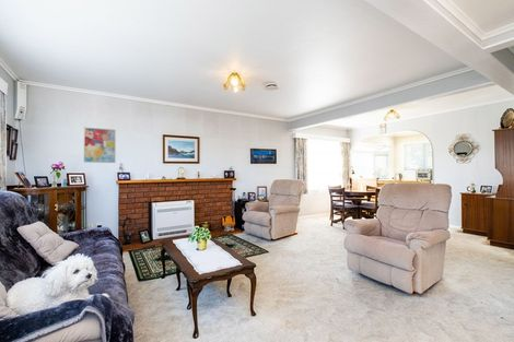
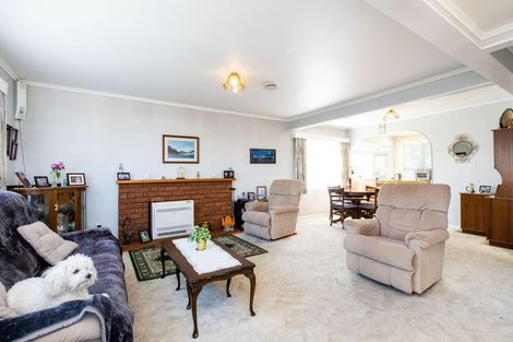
- wall art [83,126,117,164]
